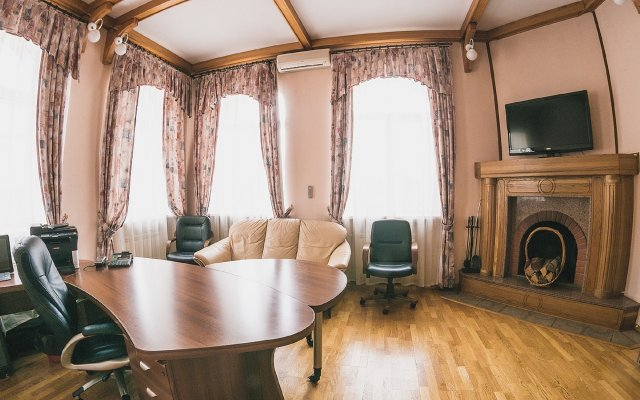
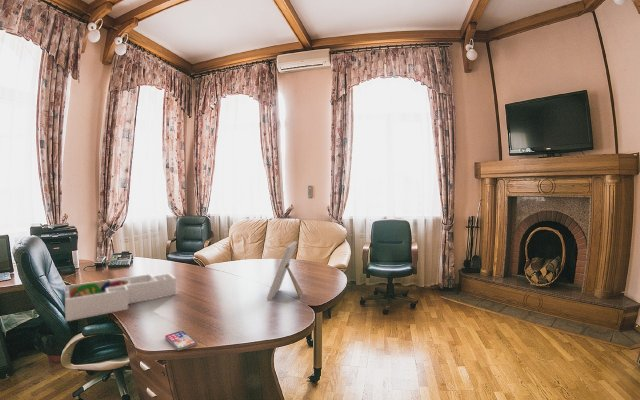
+ picture frame [266,240,304,301]
+ desk organizer [64,272,177,322]
+ smartphone [164,330,197,351]
